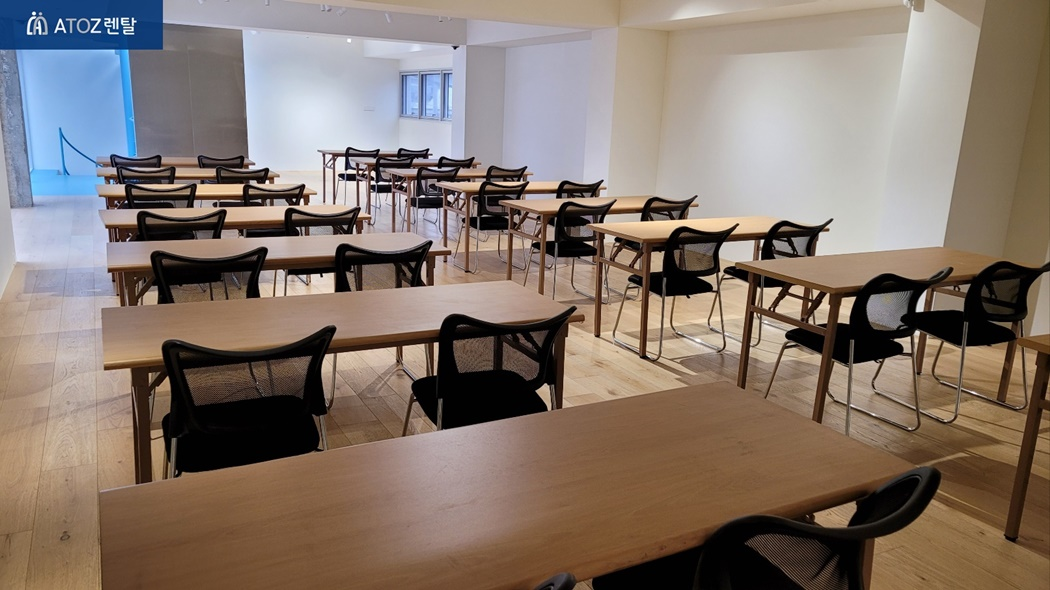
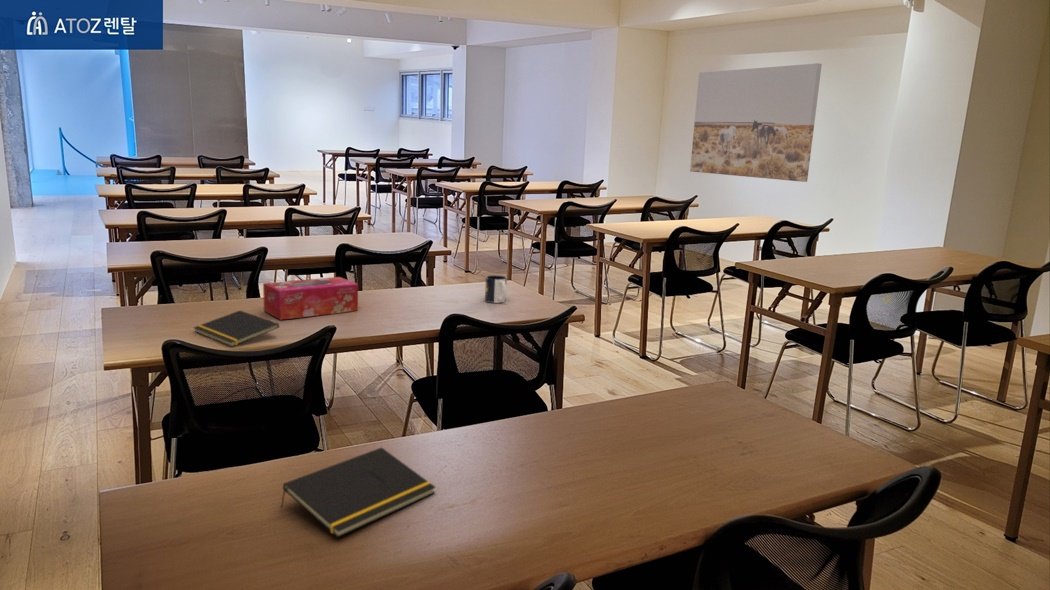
+ mug [484,274,508,304]
+ wall art [689,62,823,183]
+ notepad [280,446,437,539]
+ tissue box [262,276,359,321]
+ notepad [192,310,280,347]
